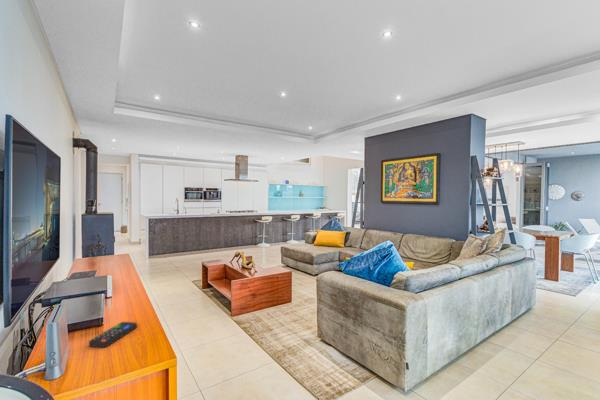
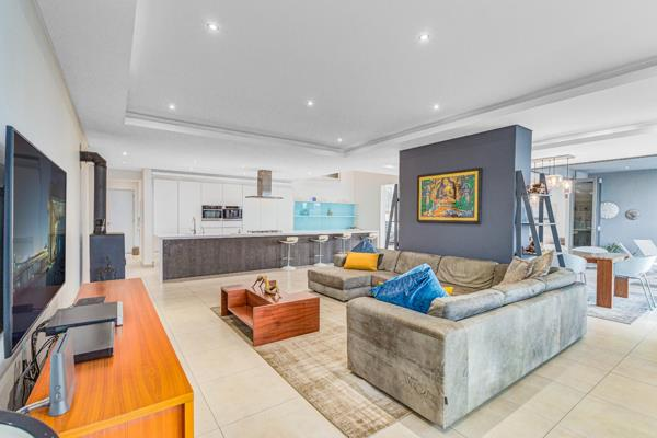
- remote control [88,321,138,348]
